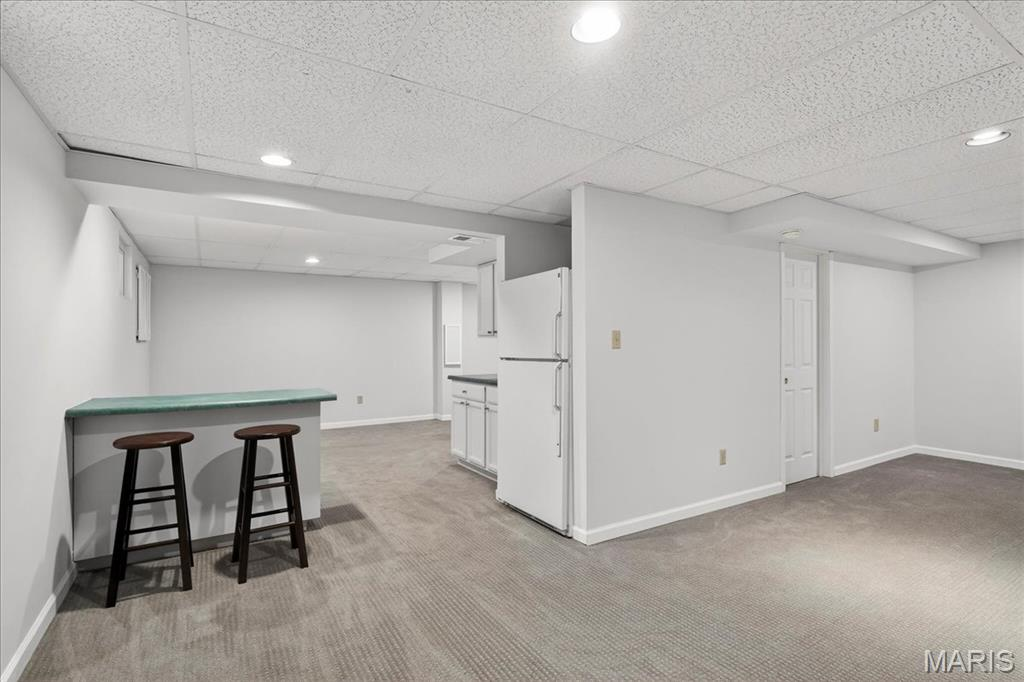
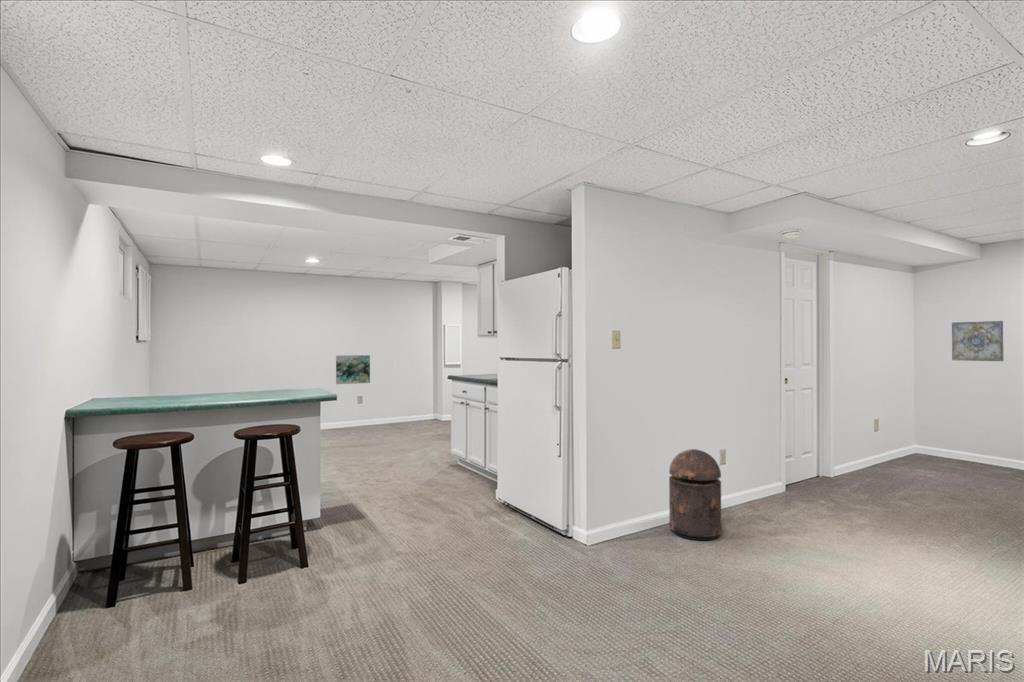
+ trash can [668,448,722,542]
+ wall art [951,320,1005,362]
+ wall art [335,354,371,385]
